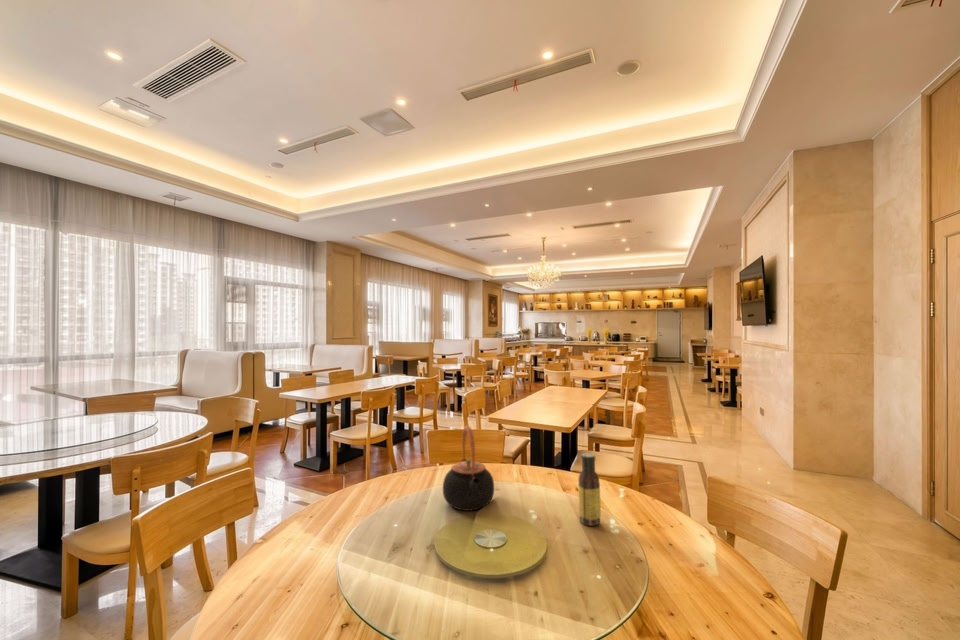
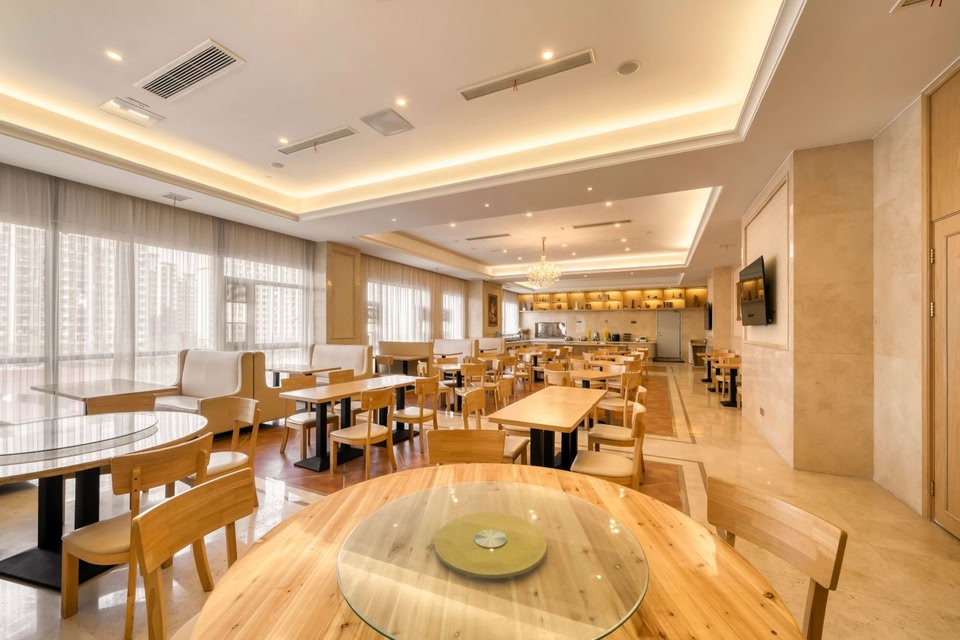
- teapot [442,425,495,512]
- sauce bottle [577,452,602,527]
